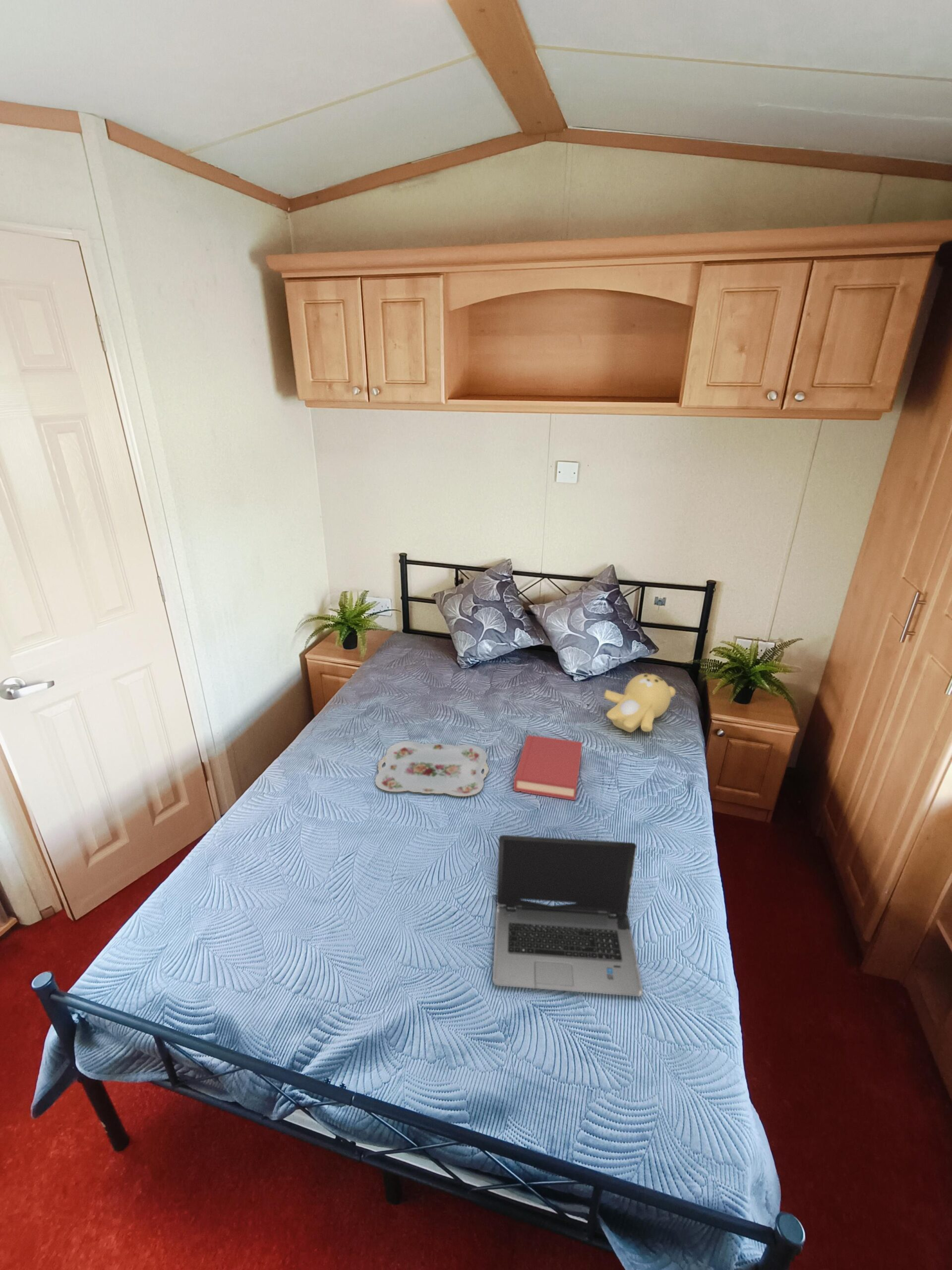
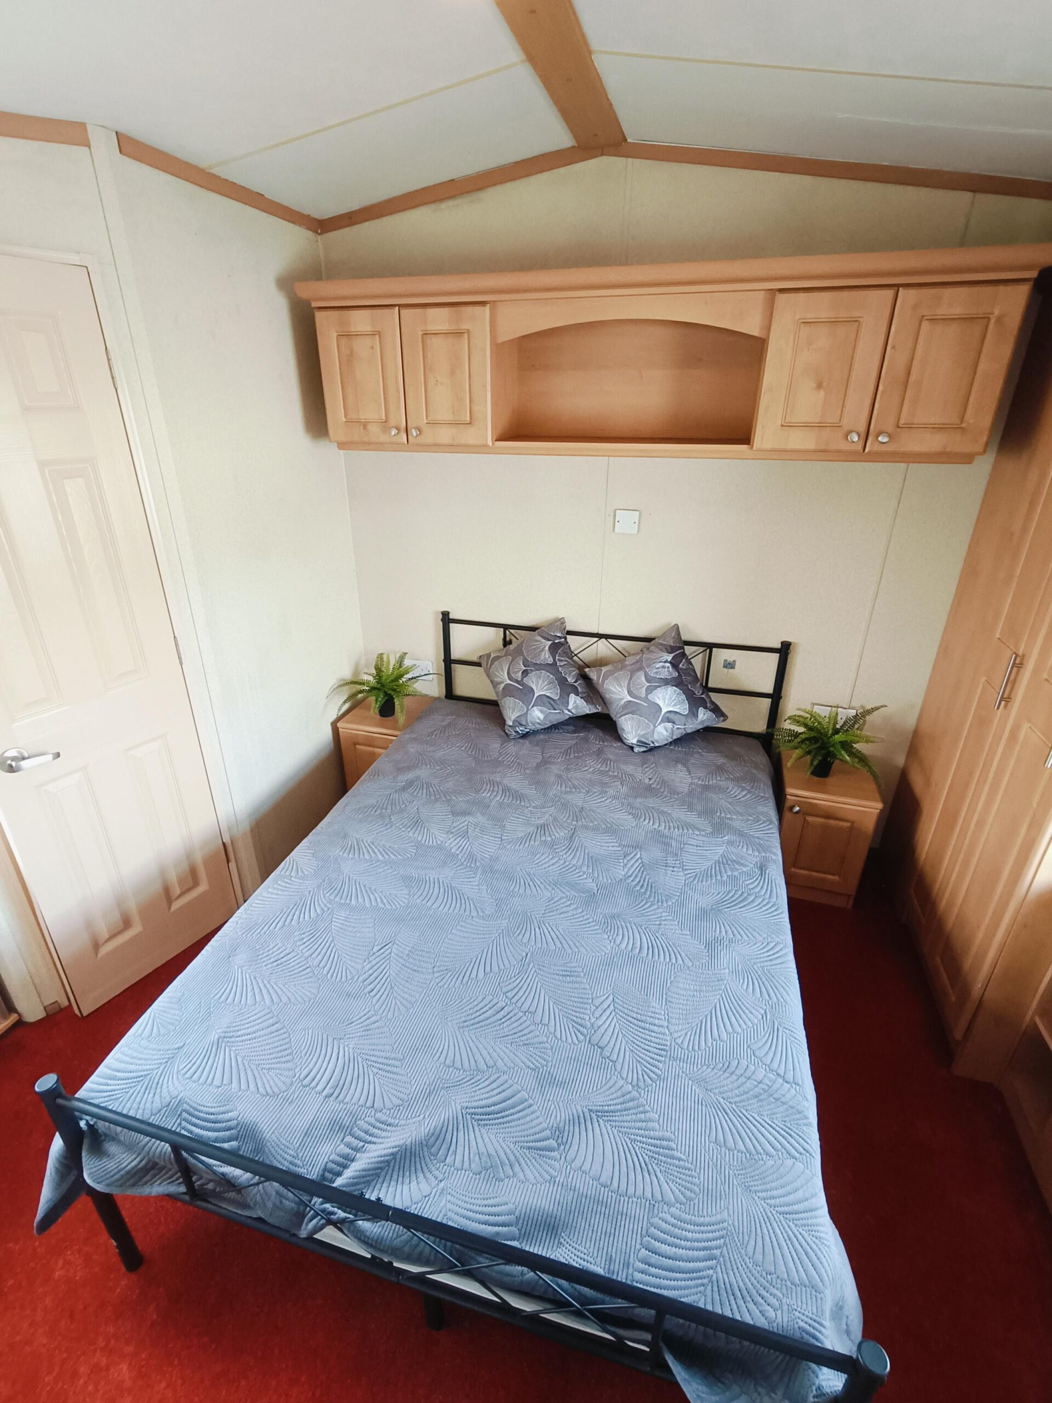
- teddy bear [603,671,676,733]
- hardback book [513,735,583,801]
- laptop computer [492,834,644,997]
- serving tray [374,741,489,797]
